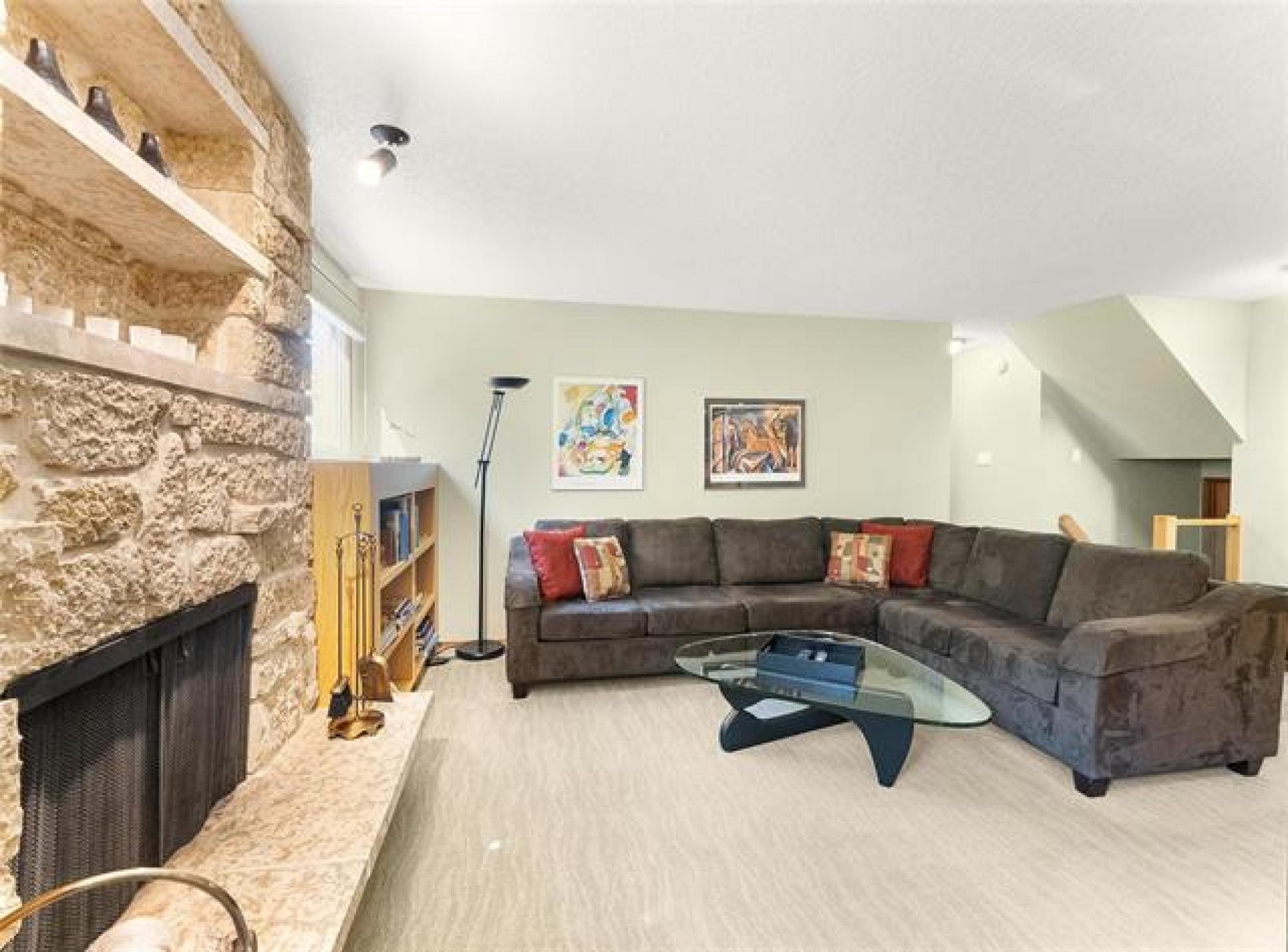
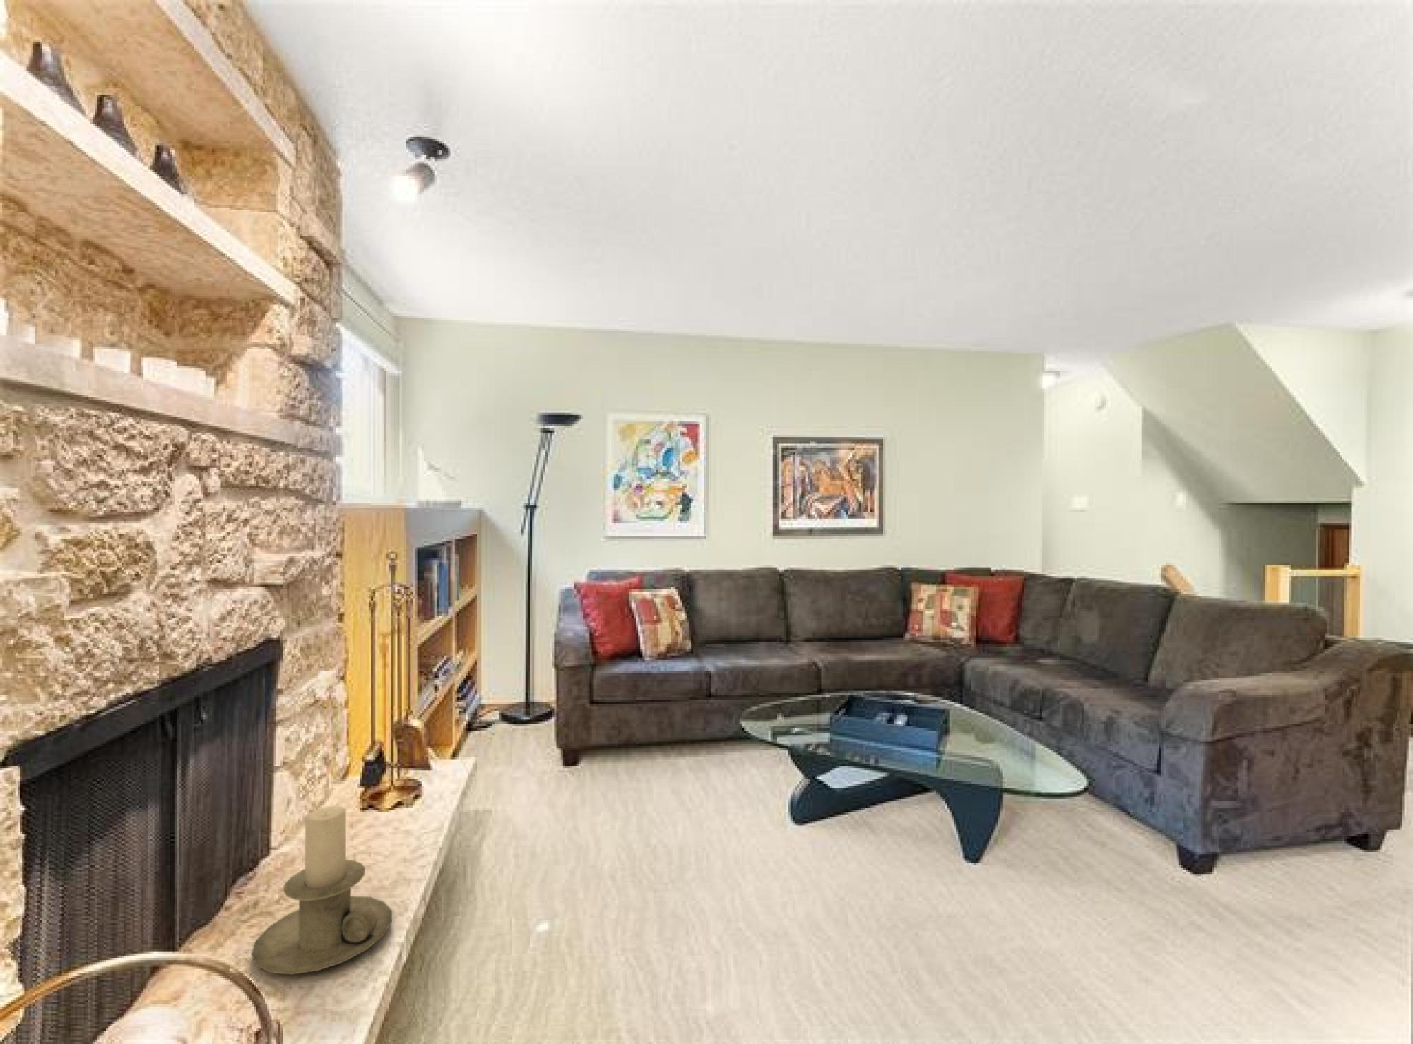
+ candle holder [250,805,393,976]
